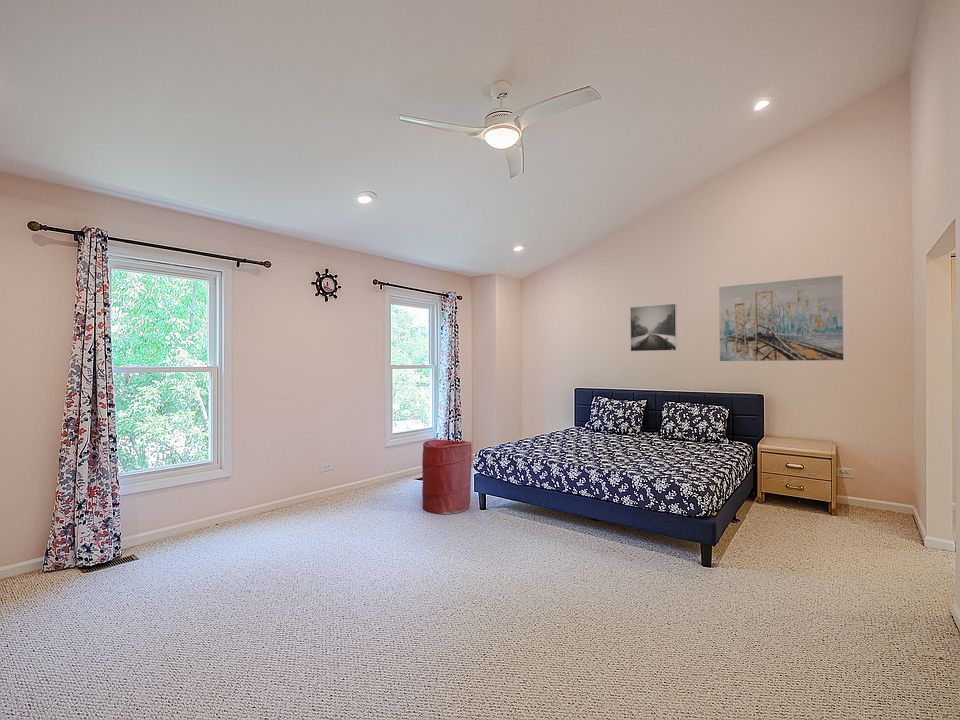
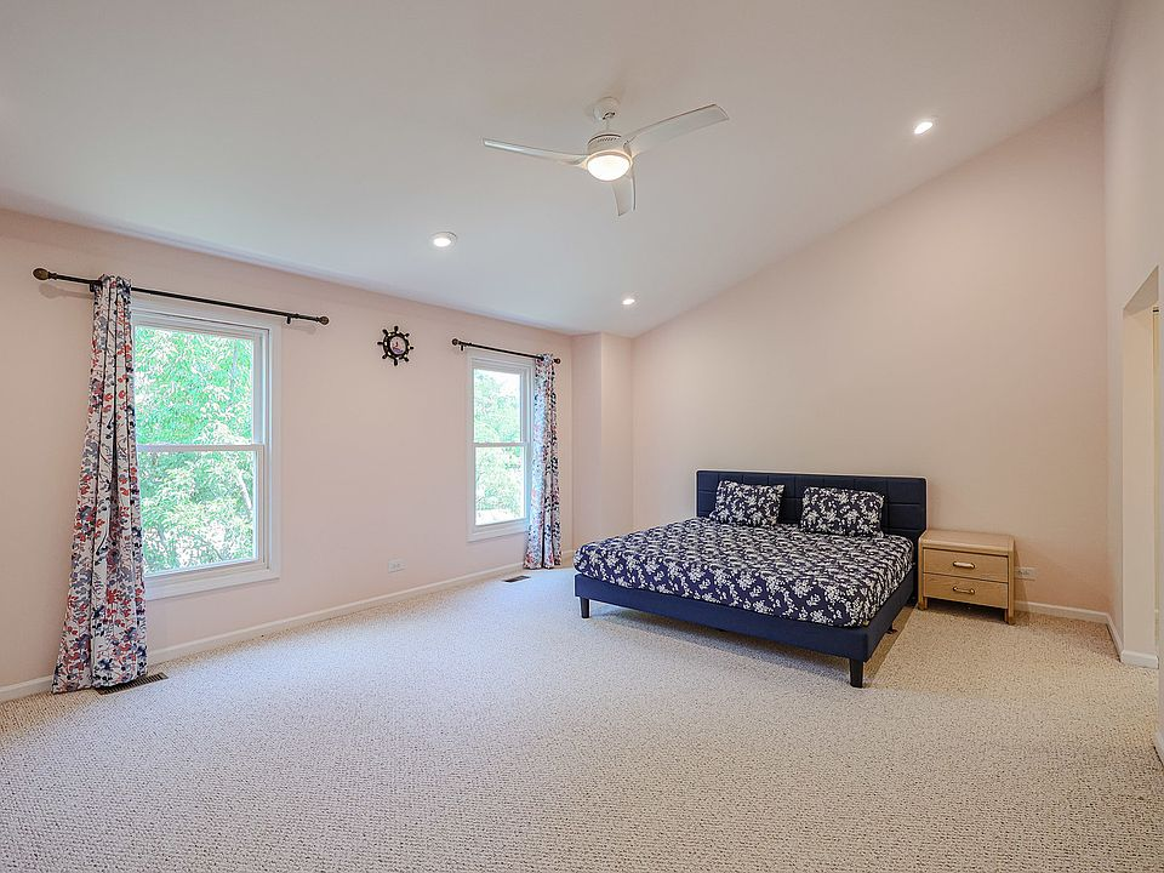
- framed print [629,303,678,352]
- wall art [718,274,844,362]
- laundry hamper [421,438,473,515]
